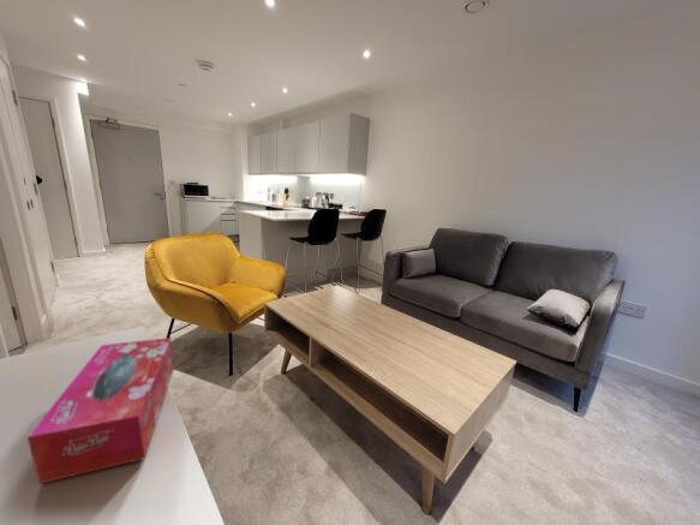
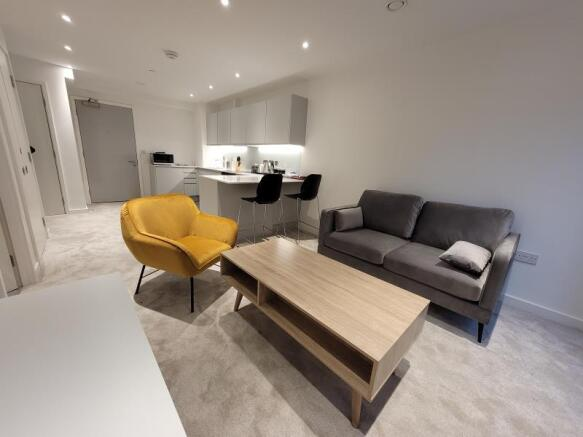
- tissue box [26,336,175,485]
